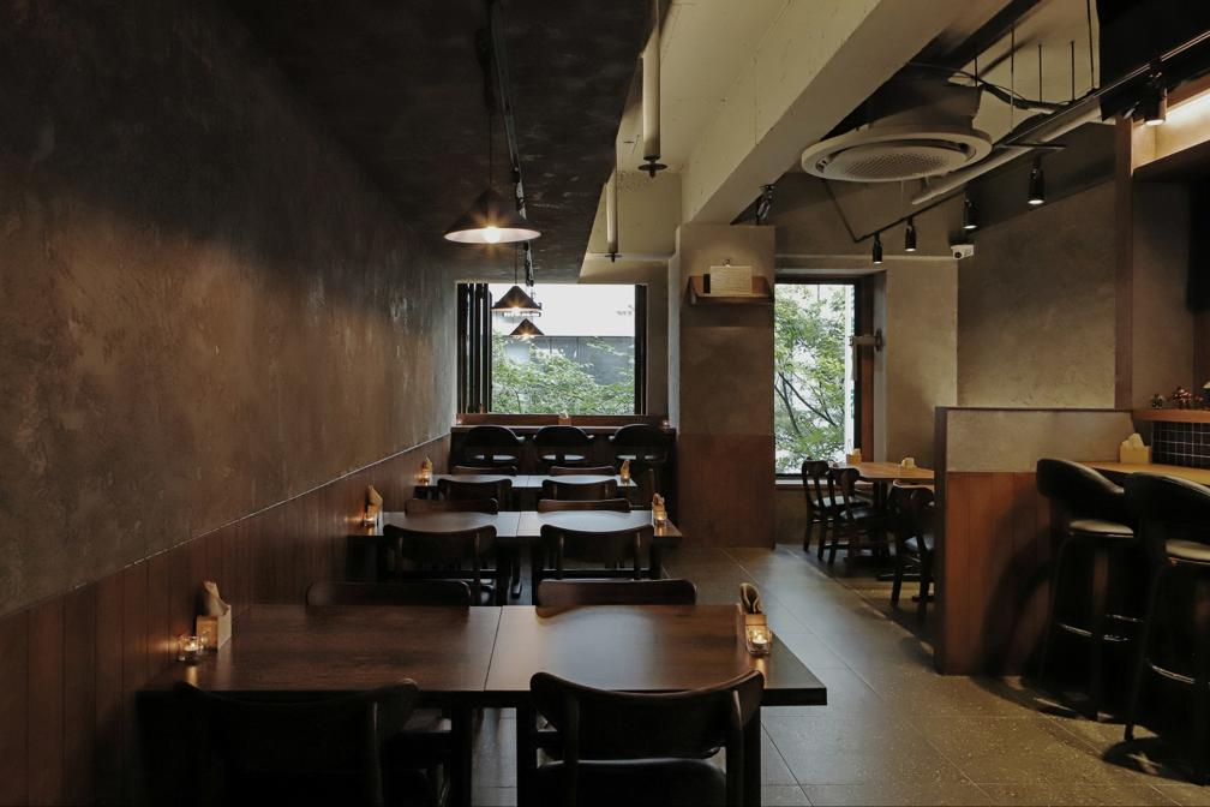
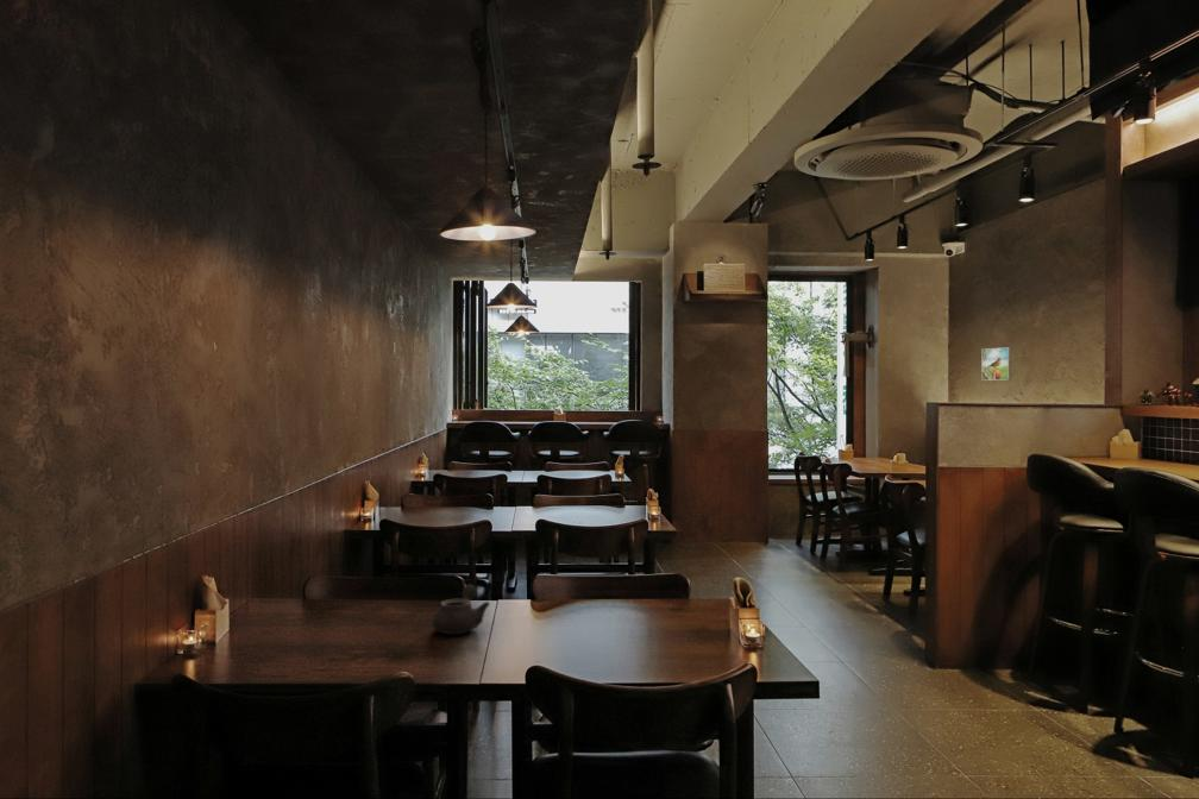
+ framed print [980,346,1012,382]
+ teapot [432,584,491,635]
